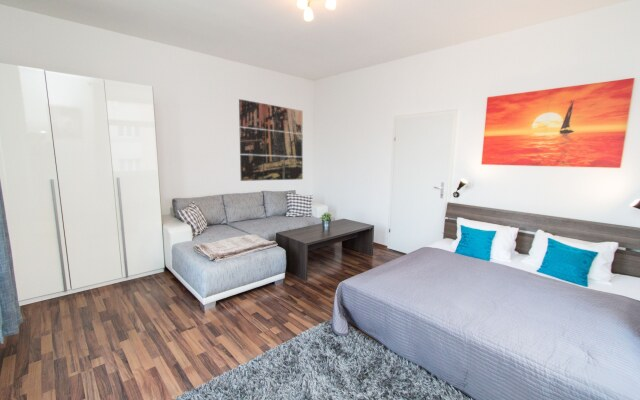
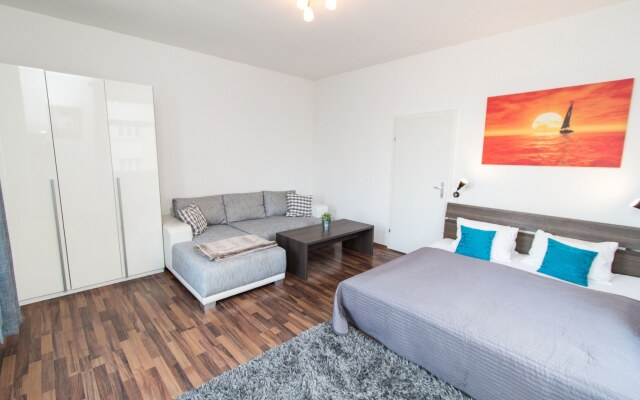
- wall art [238,98,304,182]
